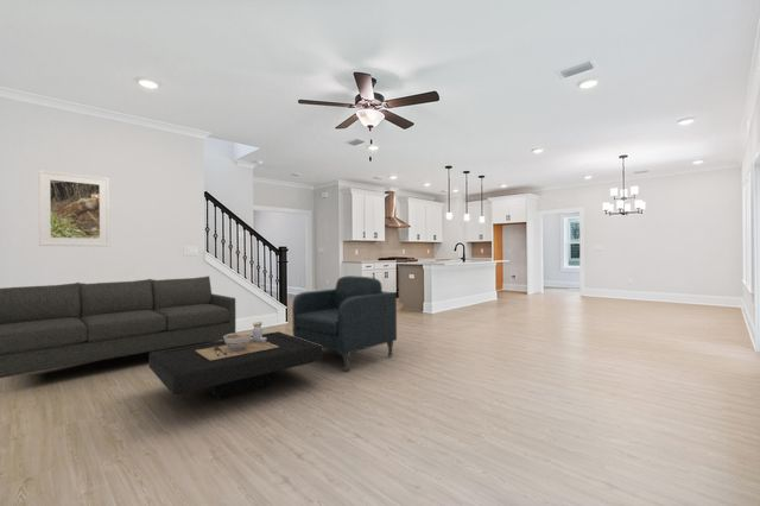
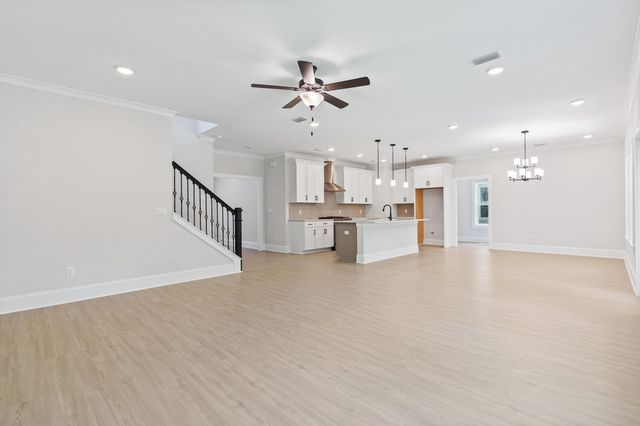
- coffee table [147,321,323,400]
- armchair [291,274,398,373]
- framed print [37,169,110,247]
- sofa [0,276,236,379]
